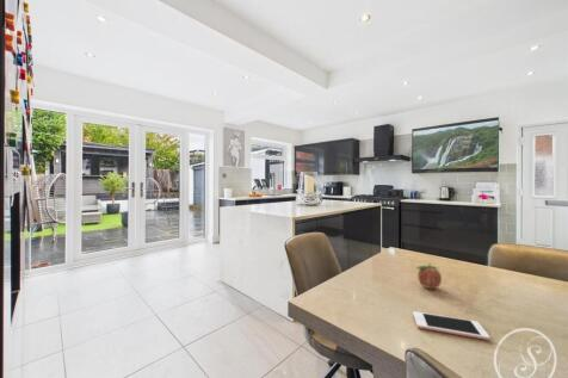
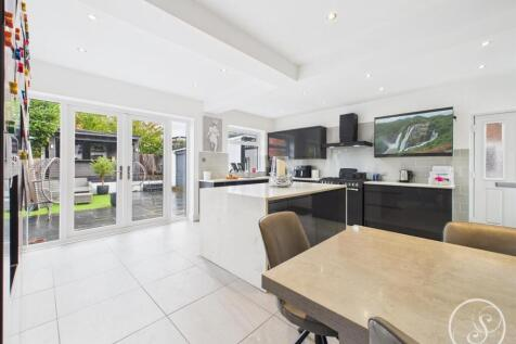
- fruit [416,262,443,290]
- cell phone [412,310,492,341]
